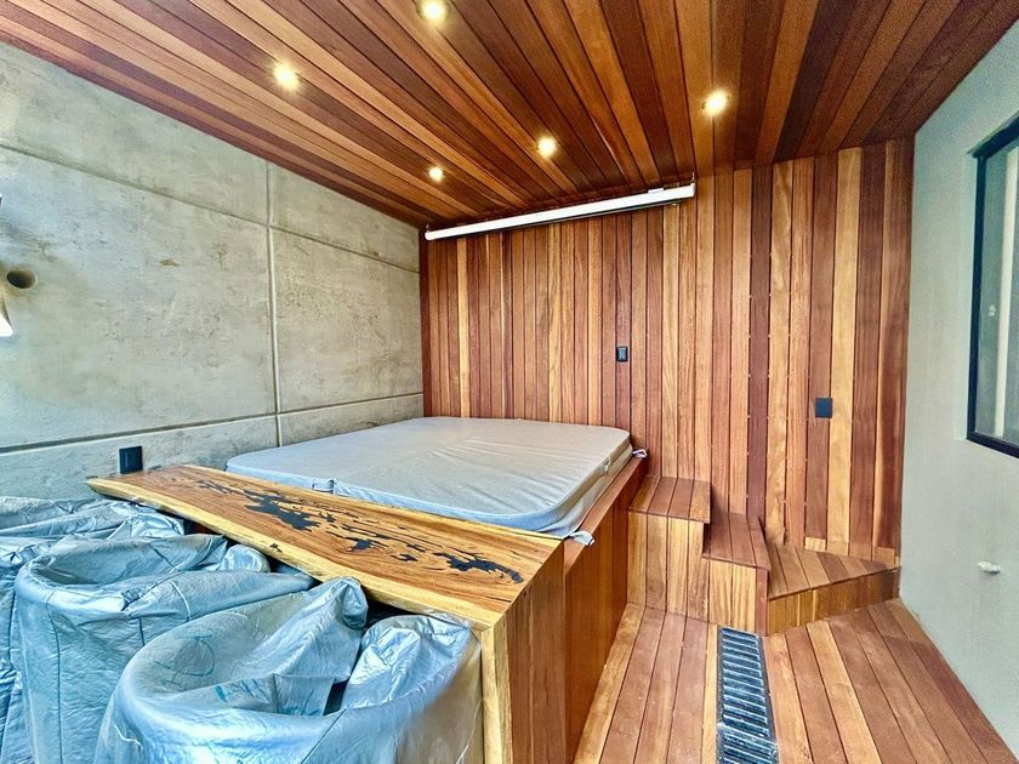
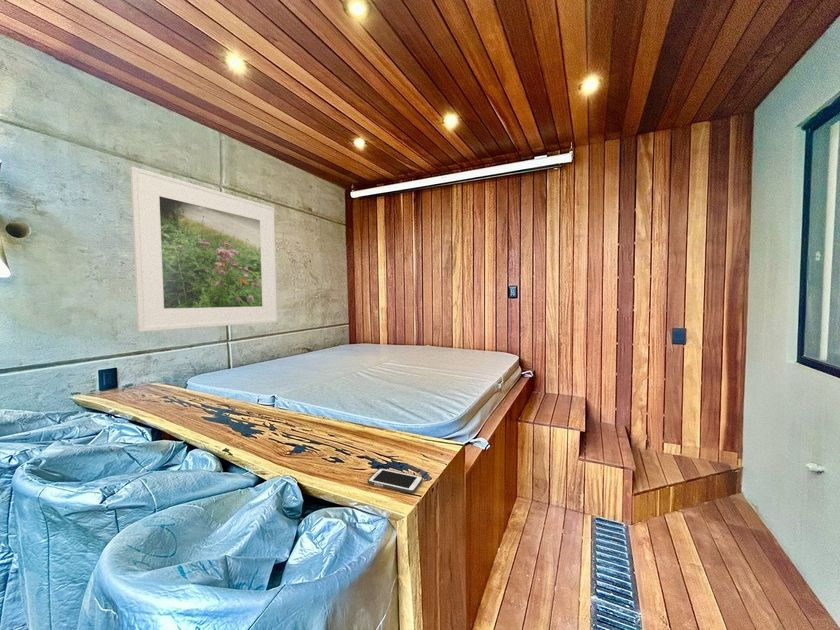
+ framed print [129,165,278,333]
+ cell phone [367,467,424,494]
